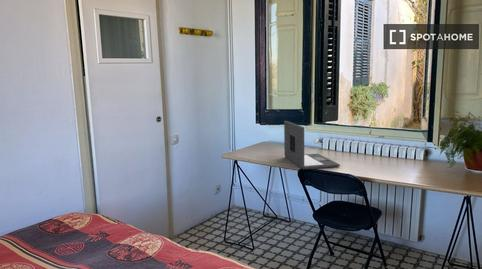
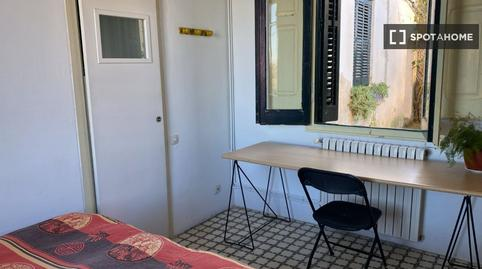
- laptop [283,120,341,170]
